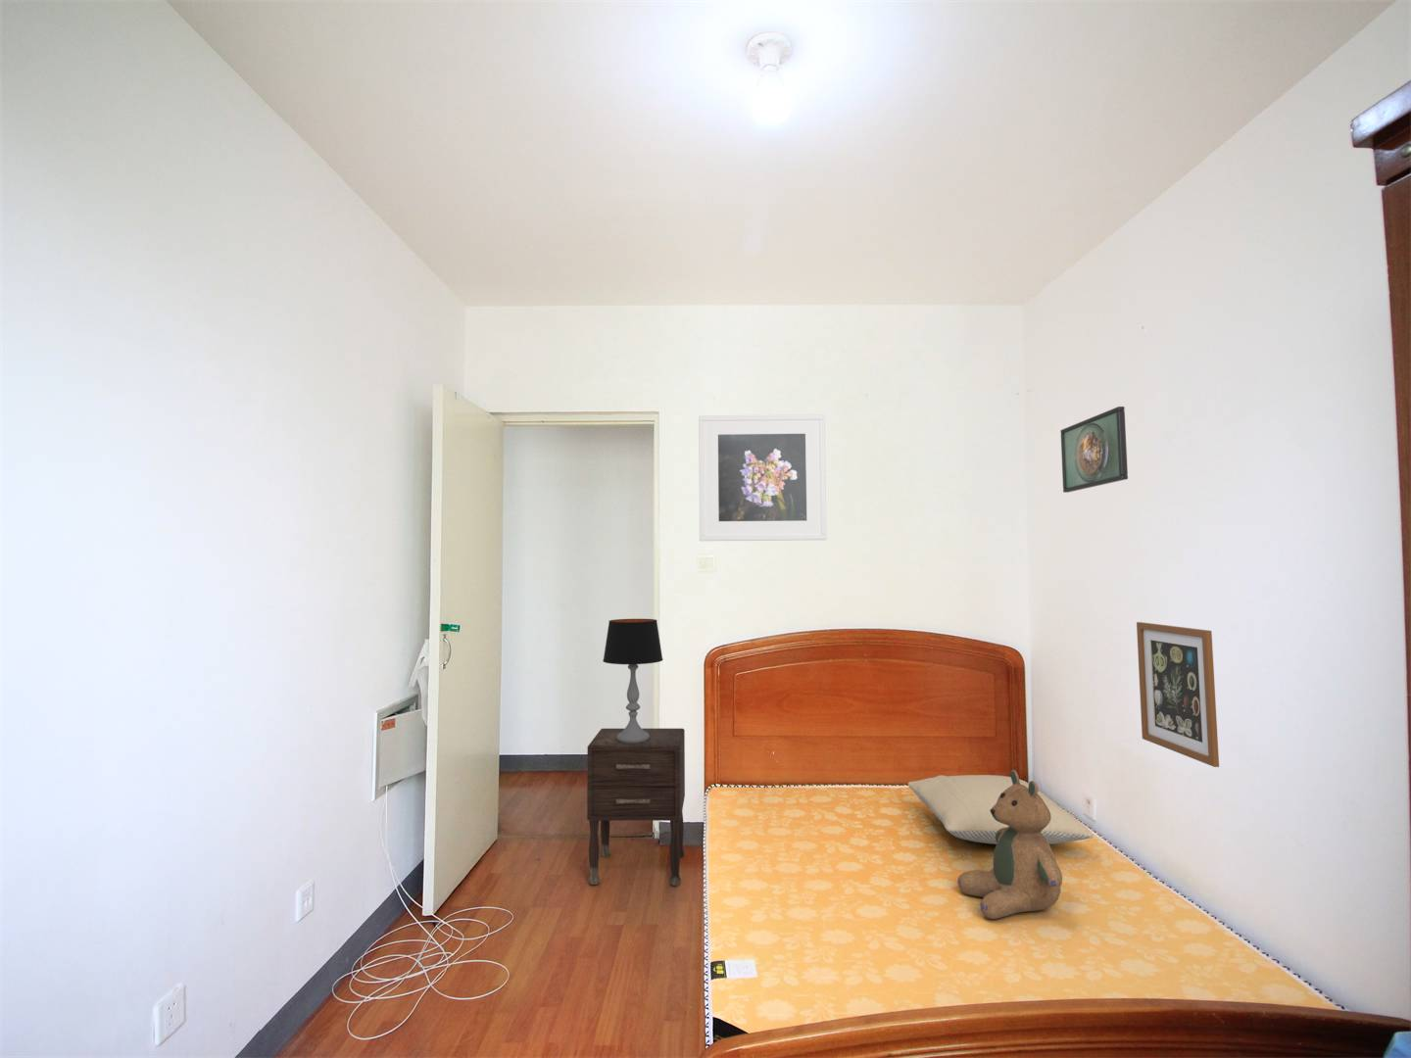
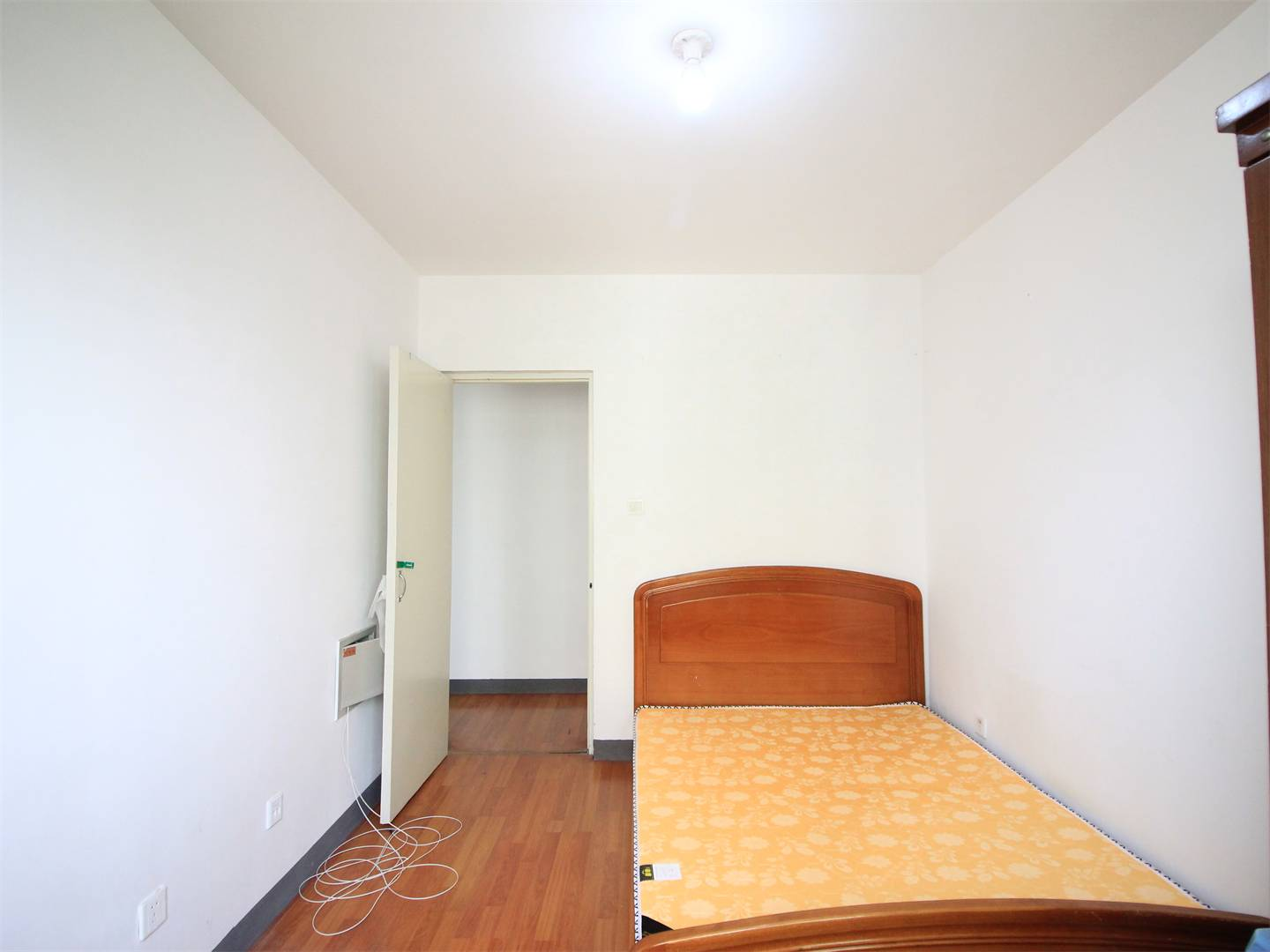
- wall art [1135,621,1220,768]
- pillow [908,773,1093,846]
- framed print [1059,406,1129,493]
- teddy bear [957,769,1063,920]
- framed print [698,413,828,541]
- nightstand [586,728,686,887]
- table lamp [602,618,664,743]
